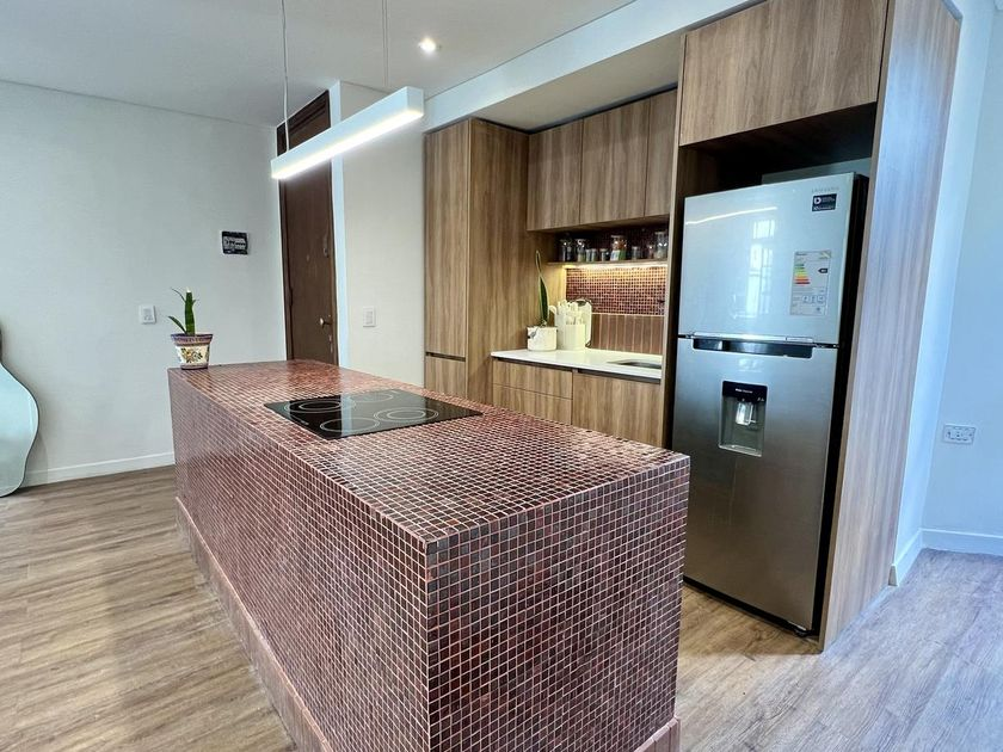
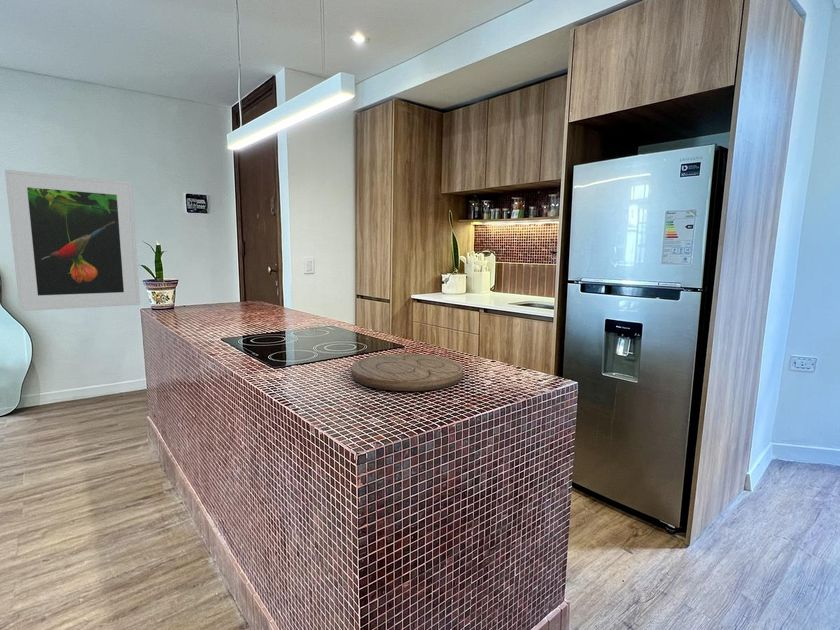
+ cutting board [350,353,464,392]
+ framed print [4,169,141,312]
